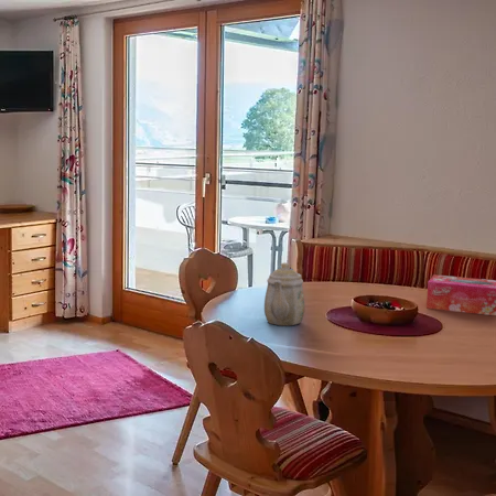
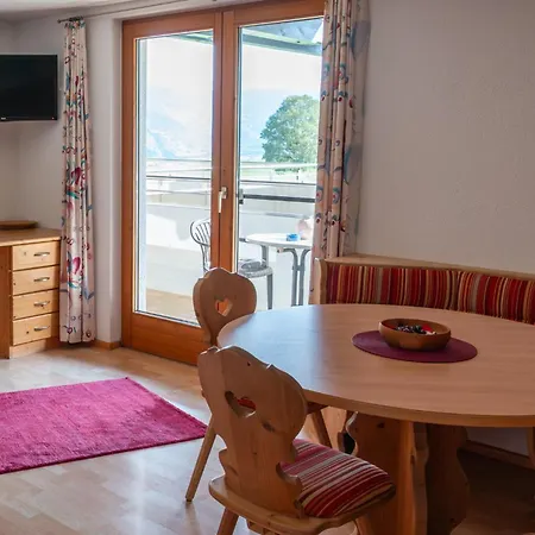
- teapot [263,261,305,326]
- tissue box [425,273,496,316]
